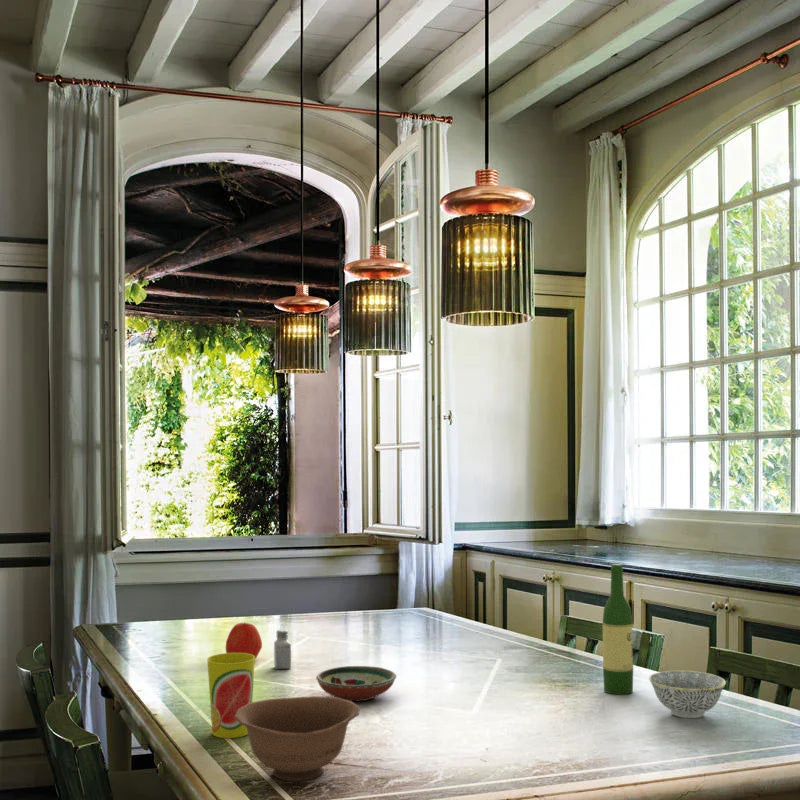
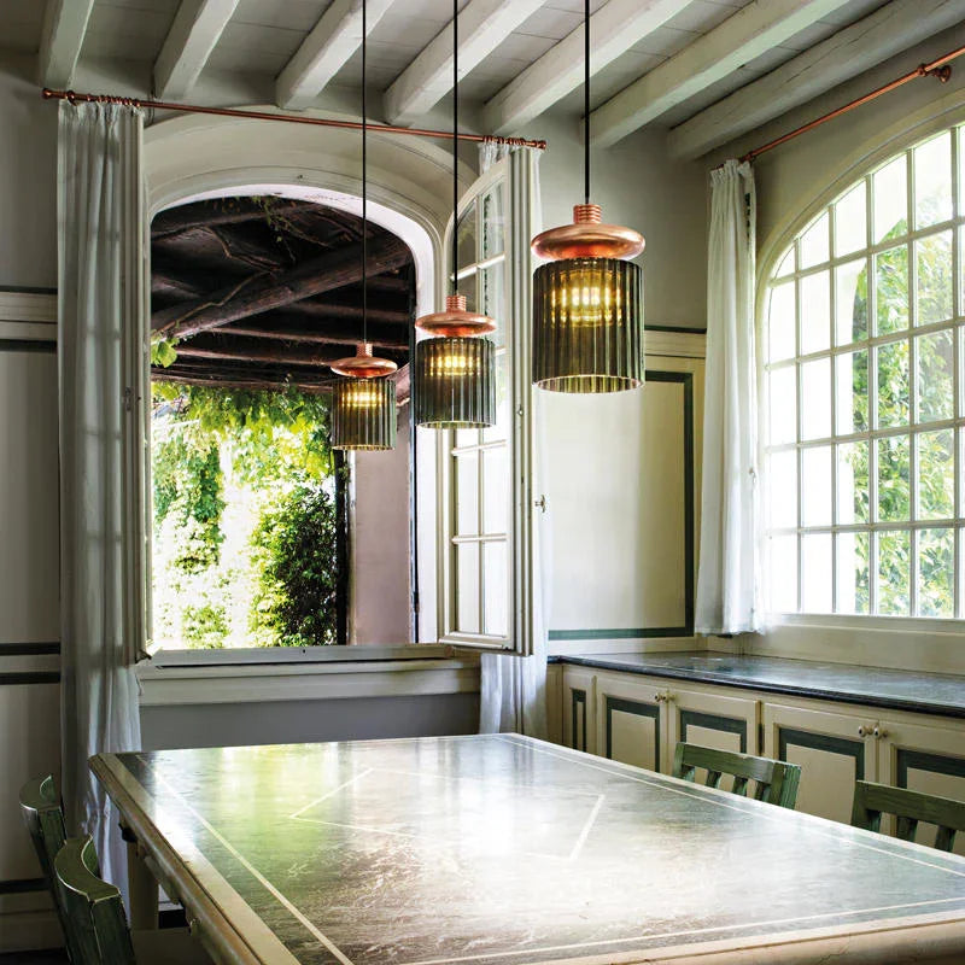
- bowl [648,670,727,719]
- saltshaker [273,628,292,670]
- apple [225,622,263,660]
- decorative bowl [315,665,397,702]
- cup [206,652,256,739]
- bowl [235,695,361,782]
- wine bottle [602,563,634,695]
